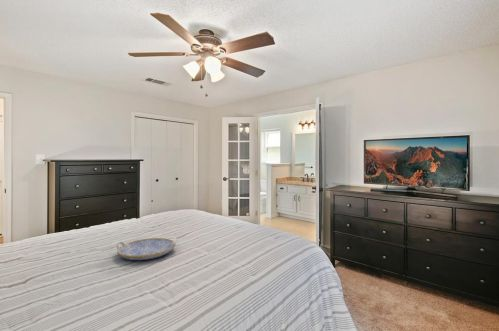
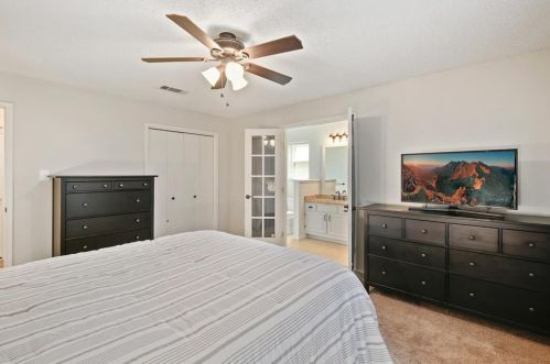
- serving tray [116,237,178,261]
